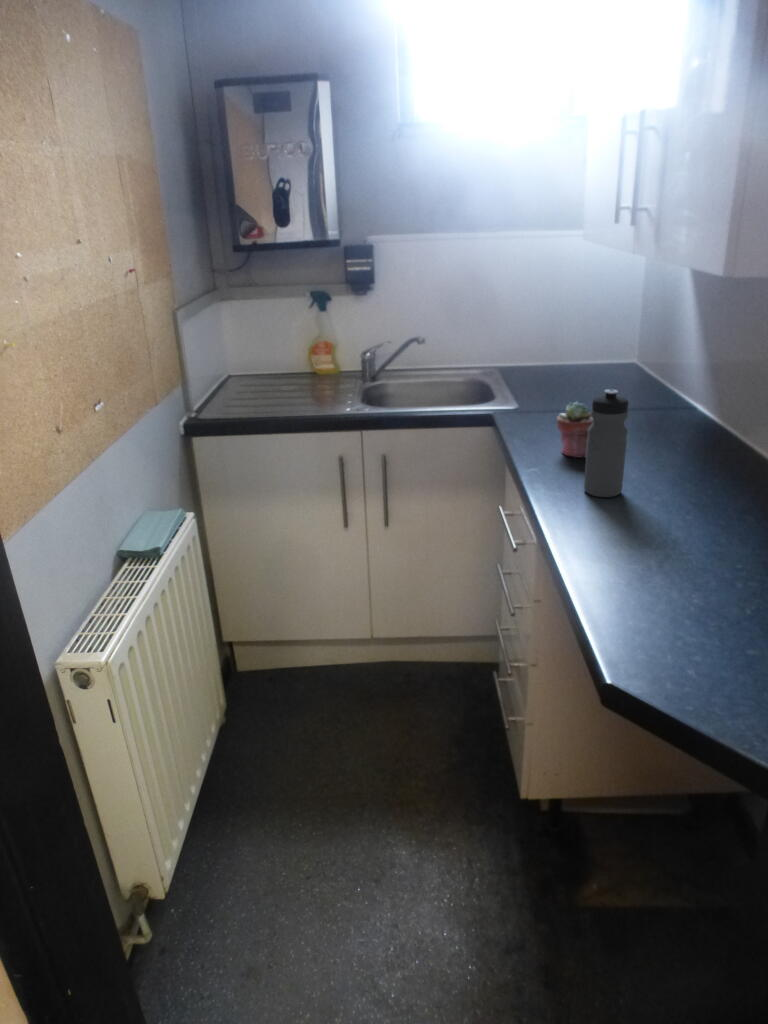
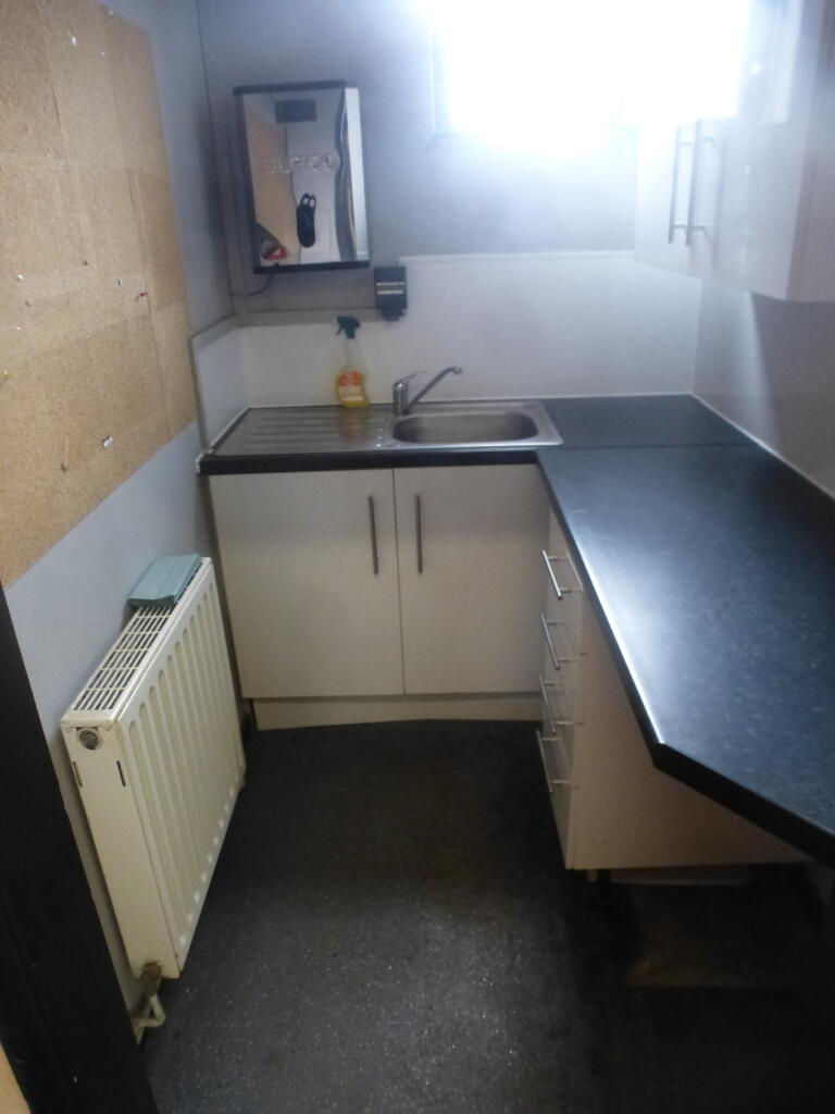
- water bottle [583,388,629,498]
- potted succulent [556,401,593,459]
